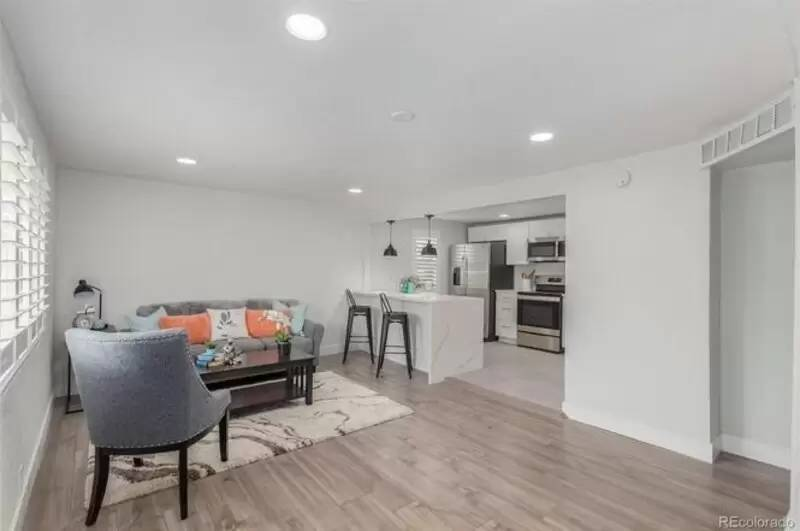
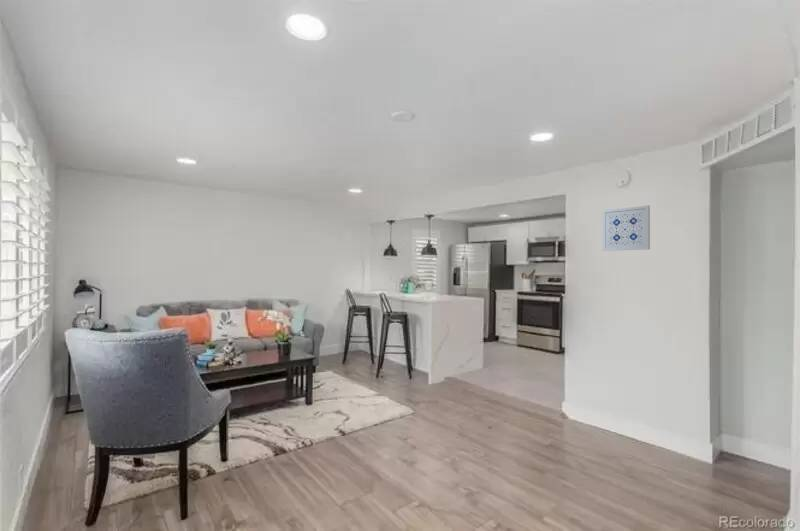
+ wall art [602,205,651,252]
